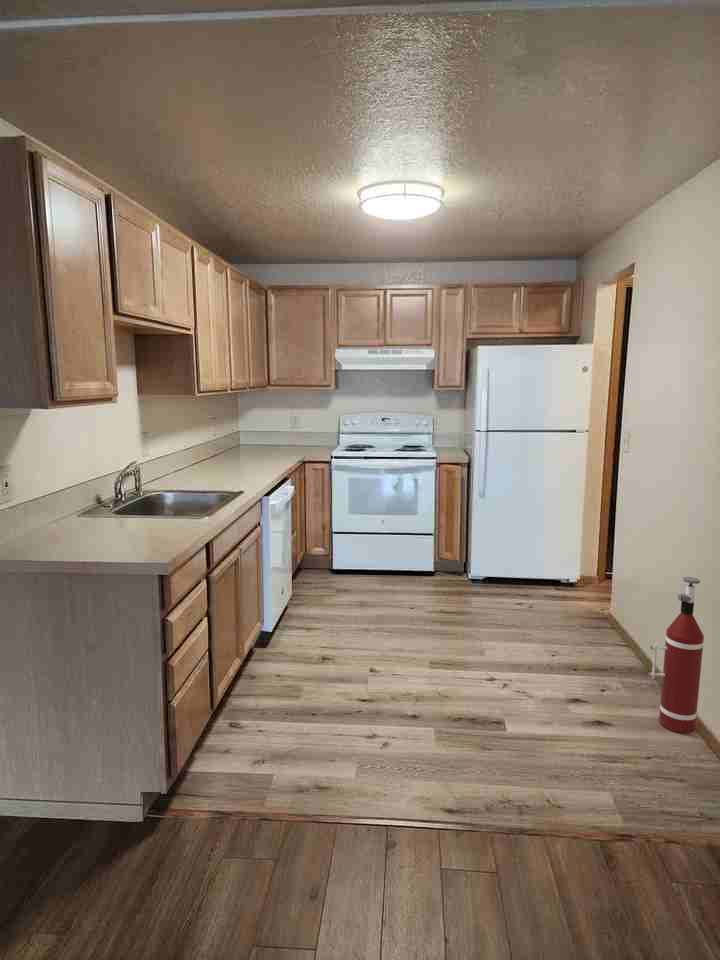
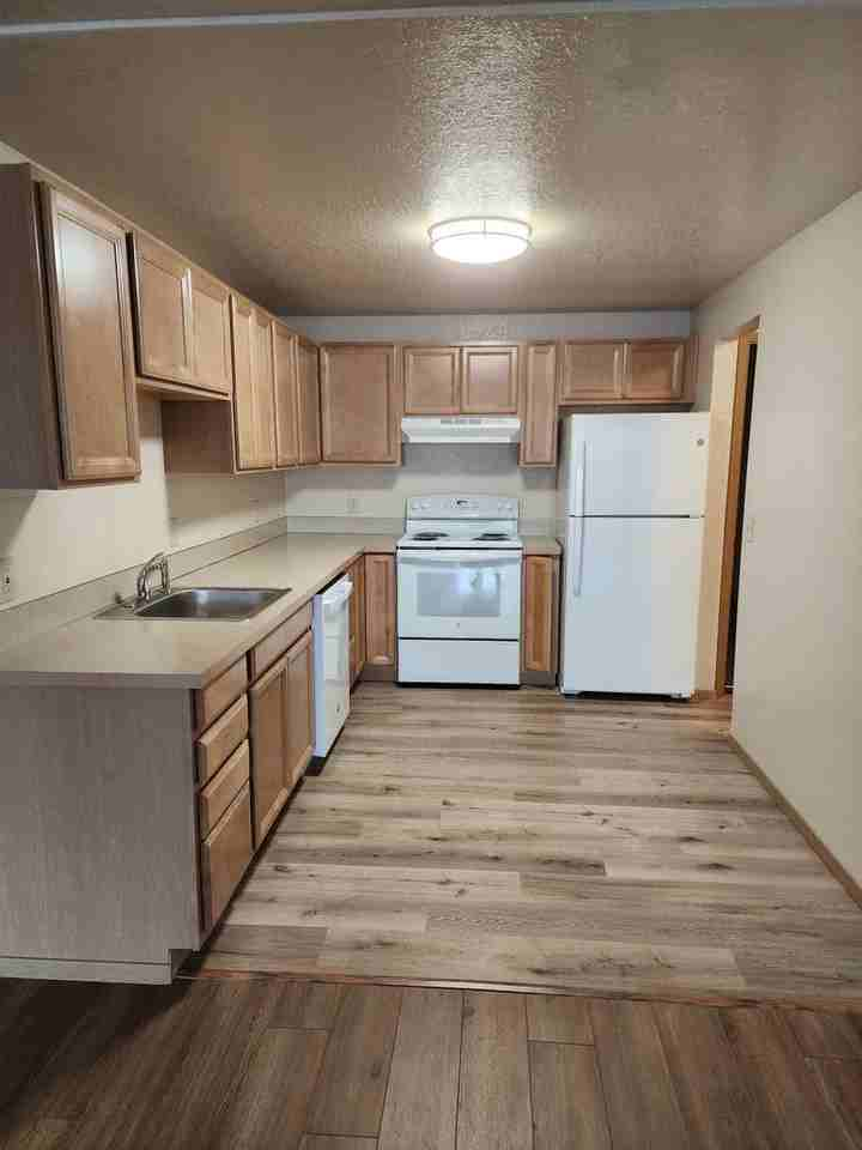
- fire extinguisher [647,576,705,734]
